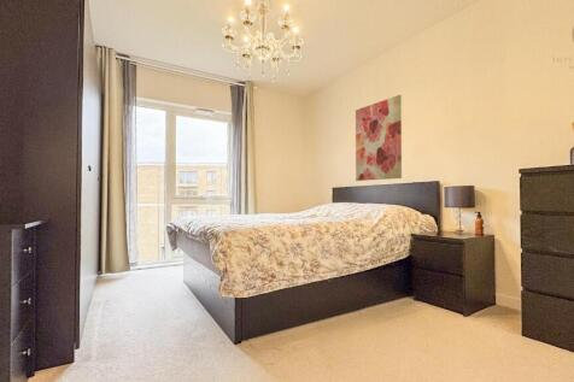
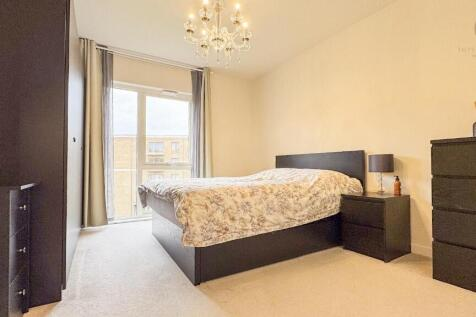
- wall art [355,94,403,182]
